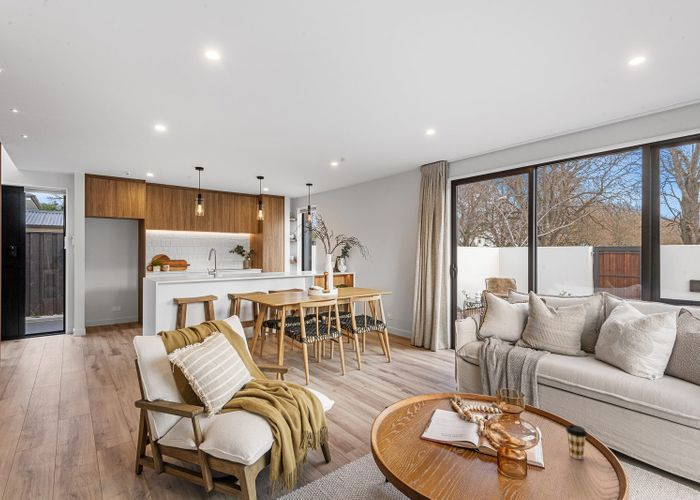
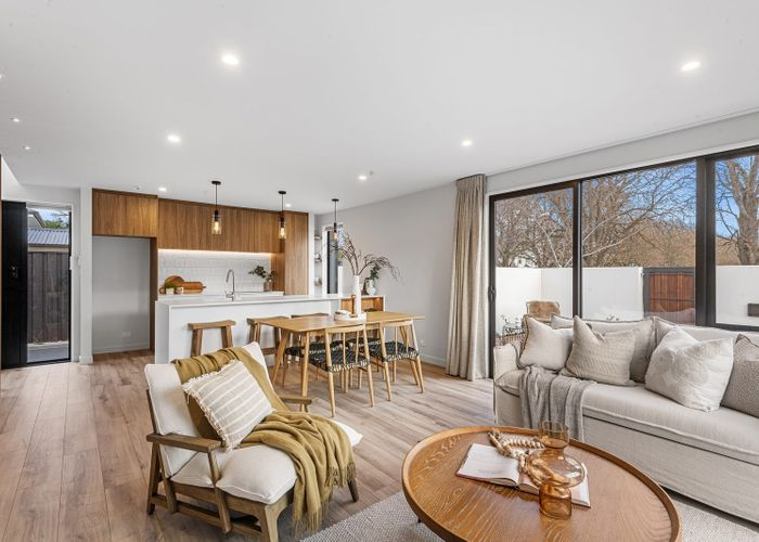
- coffee cup [565,424,588,460]
